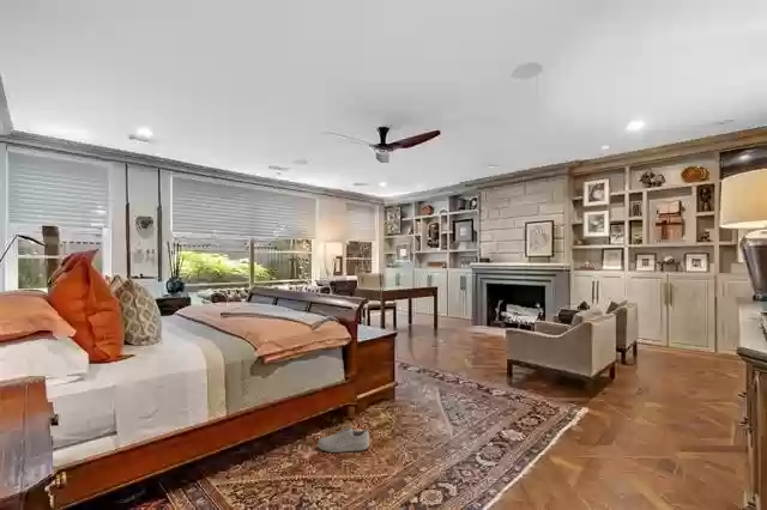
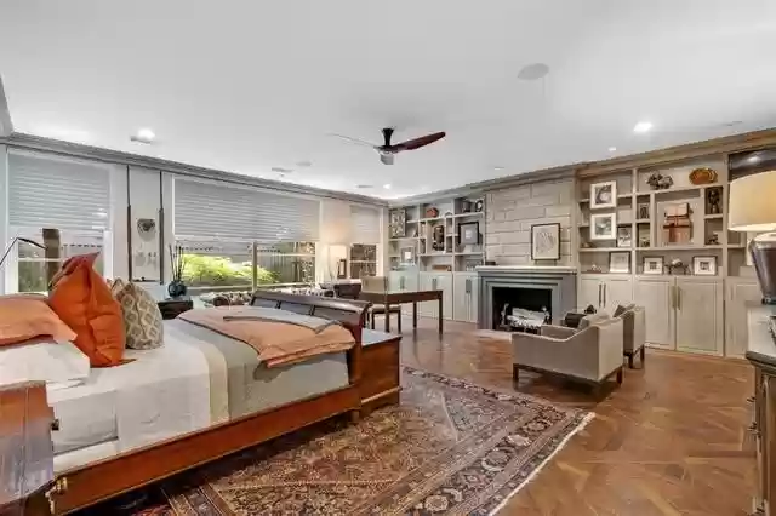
- shoe [316,426,370,454]
